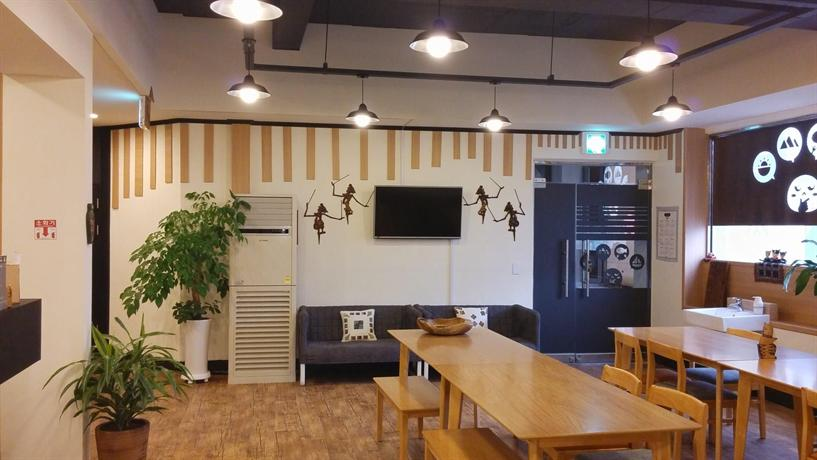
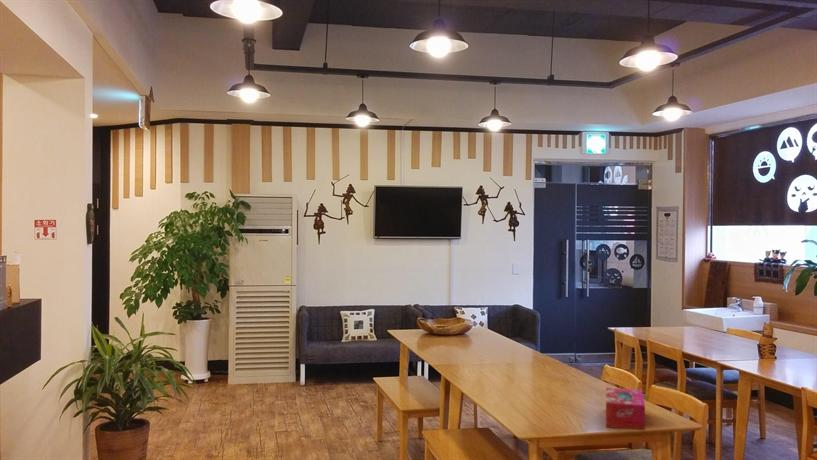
+ tissue box [605,386,646,431]
